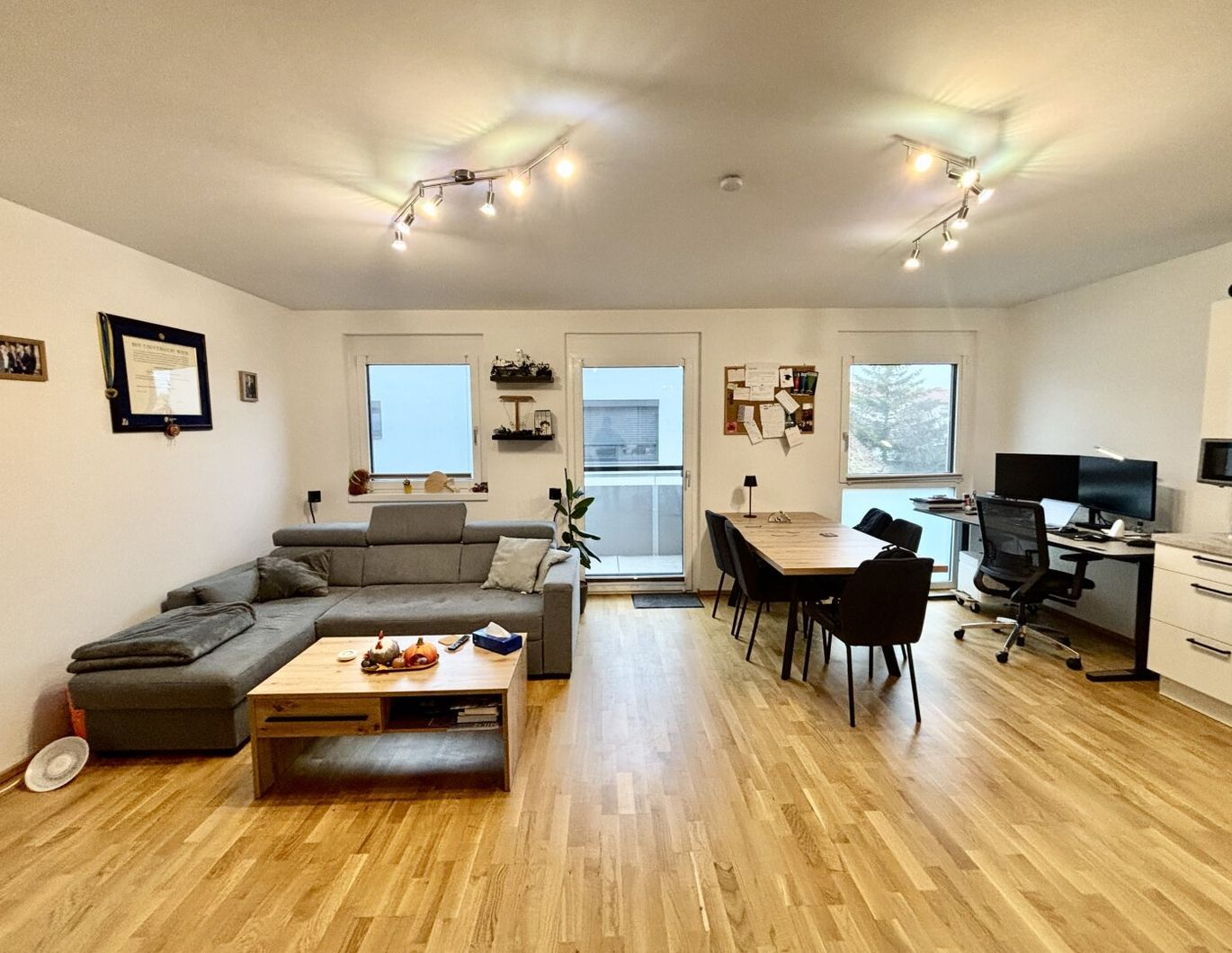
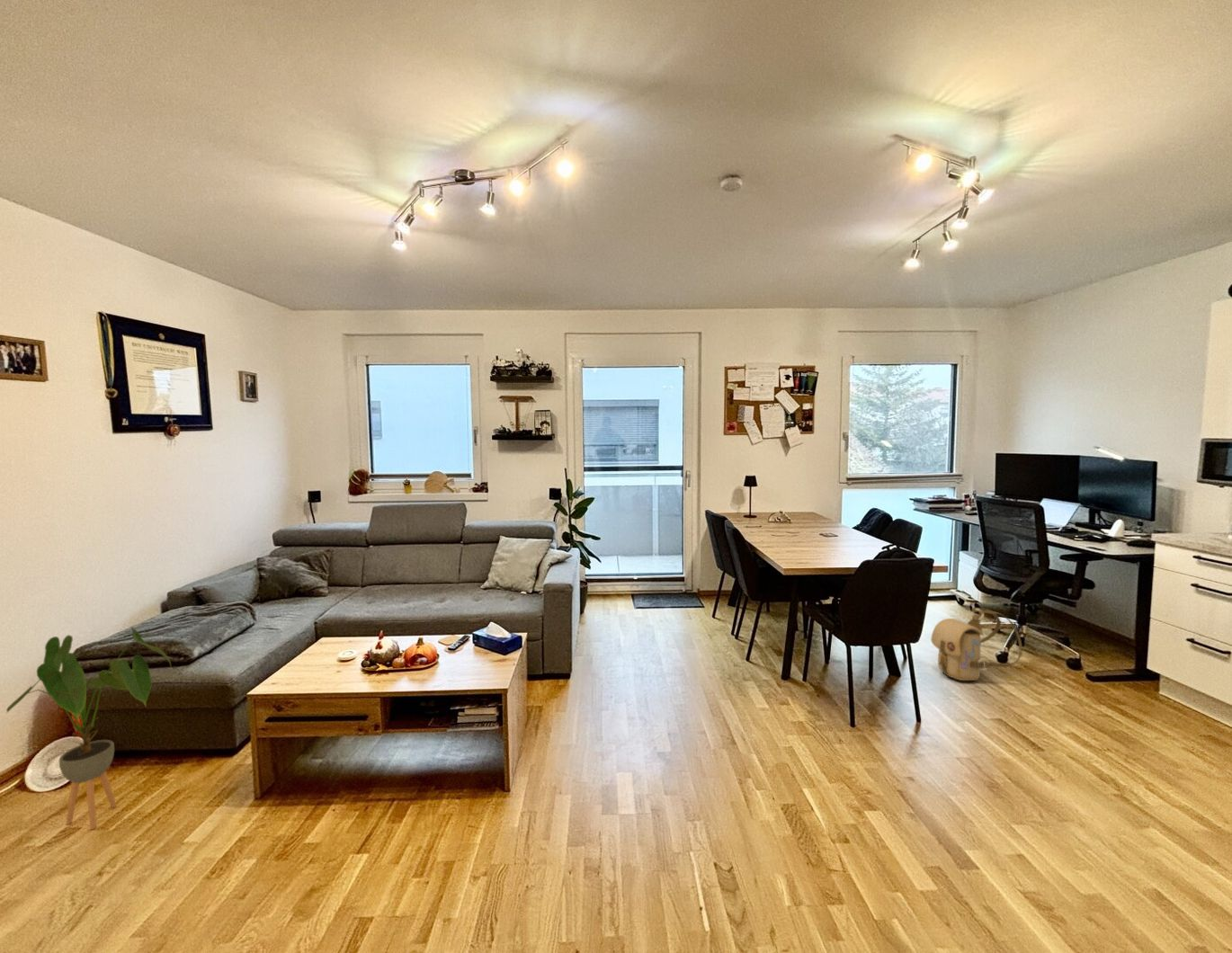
+ house plant [5,626,172,831]
+ backpack [930,607,1023,681]
